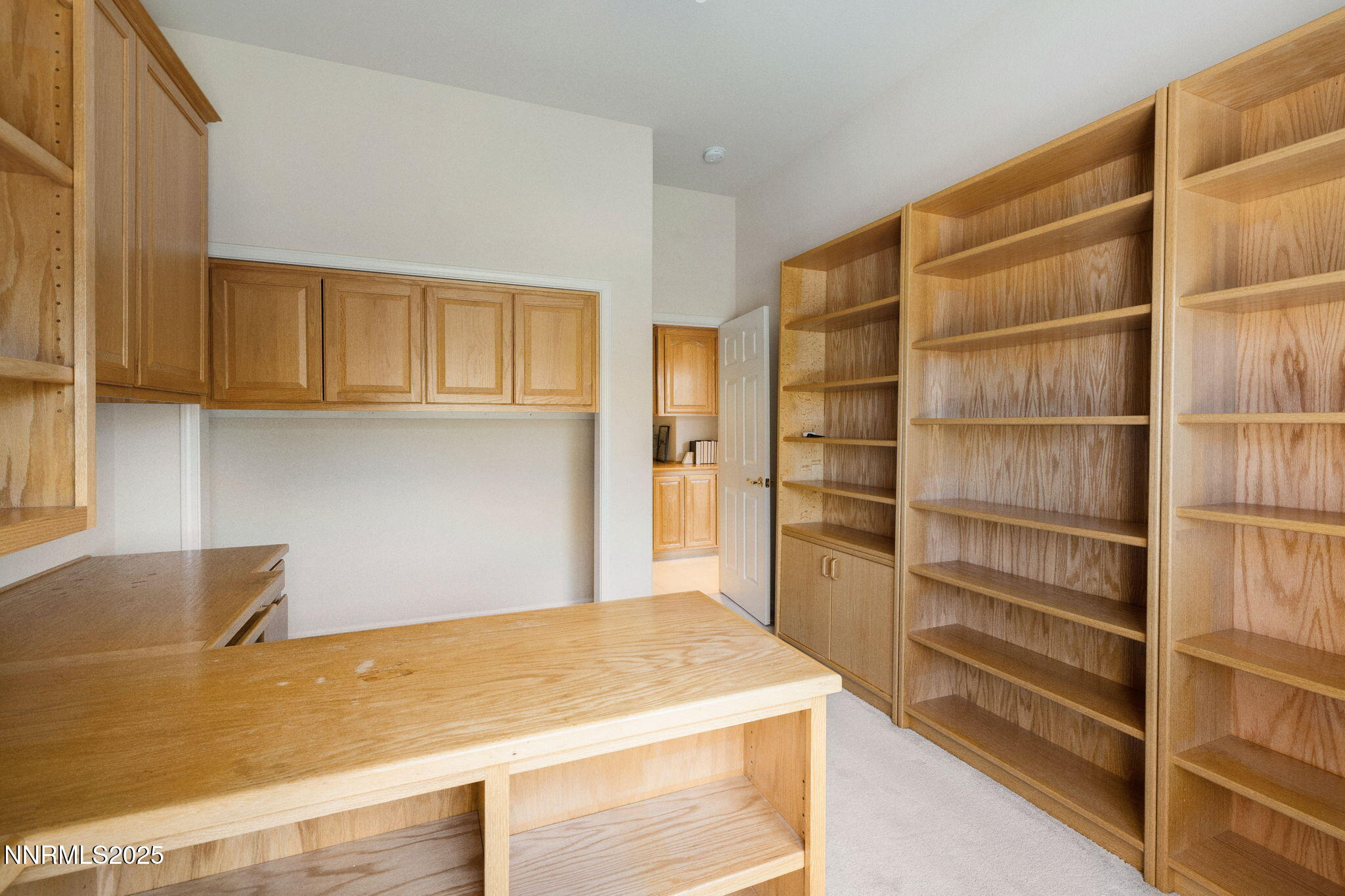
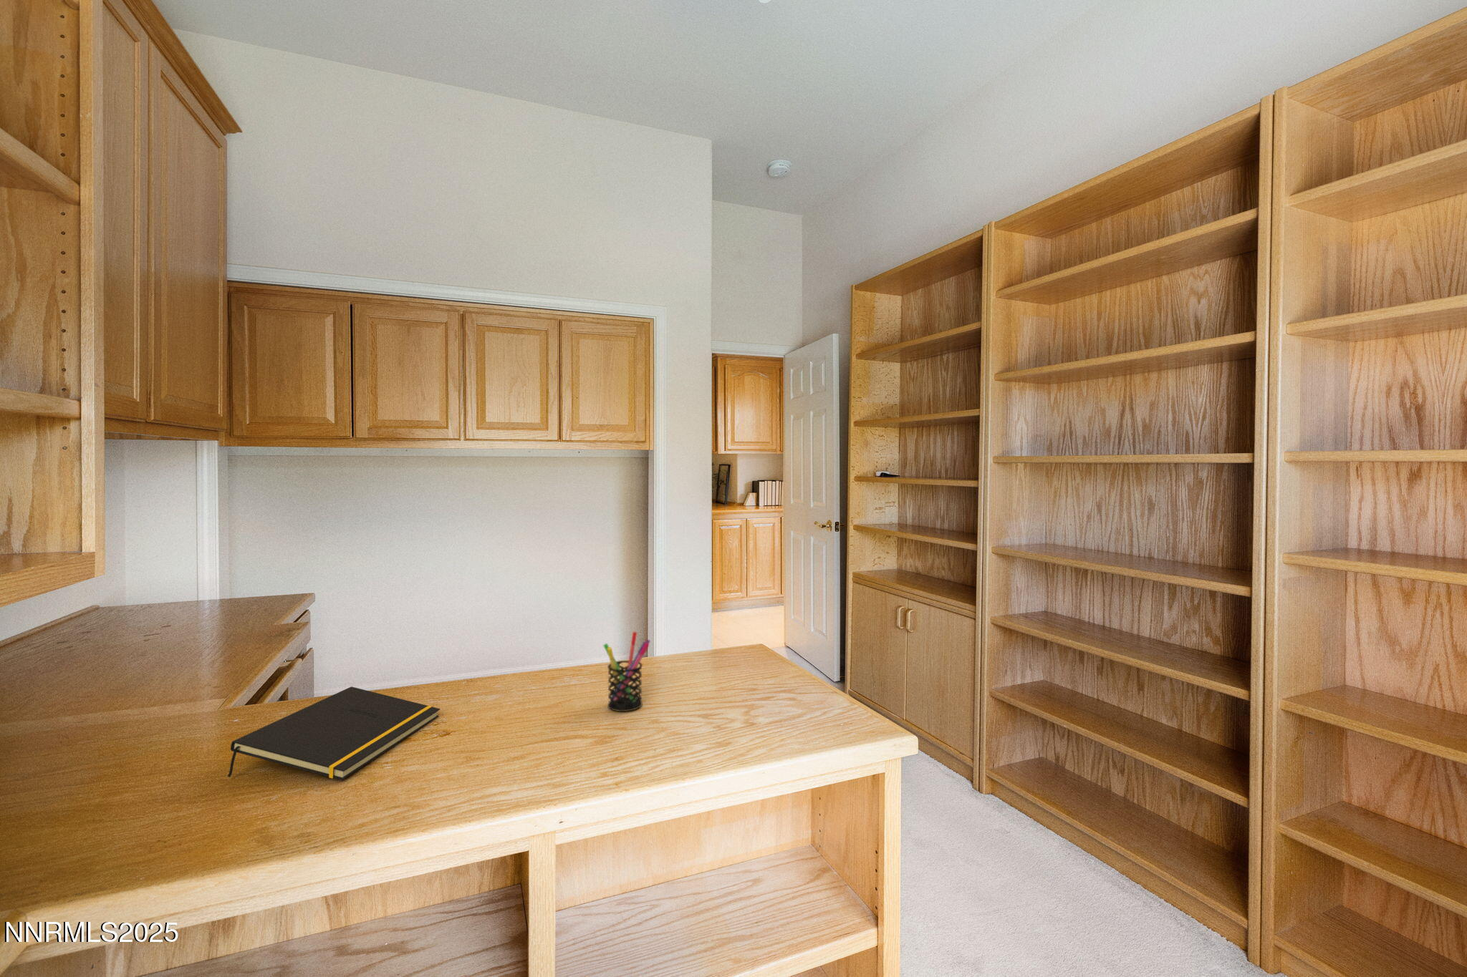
+ pen holder [603,631,651,712]
+ notepad [227,686,441,781]
